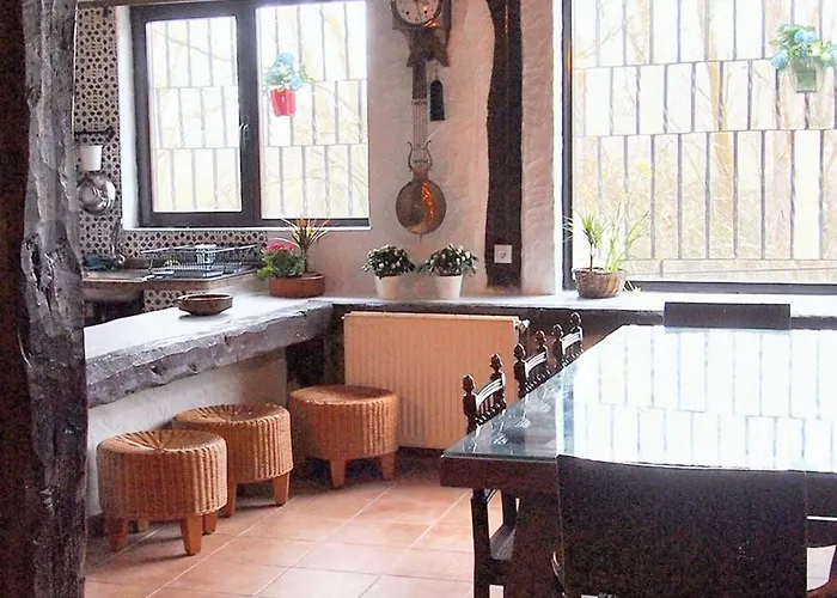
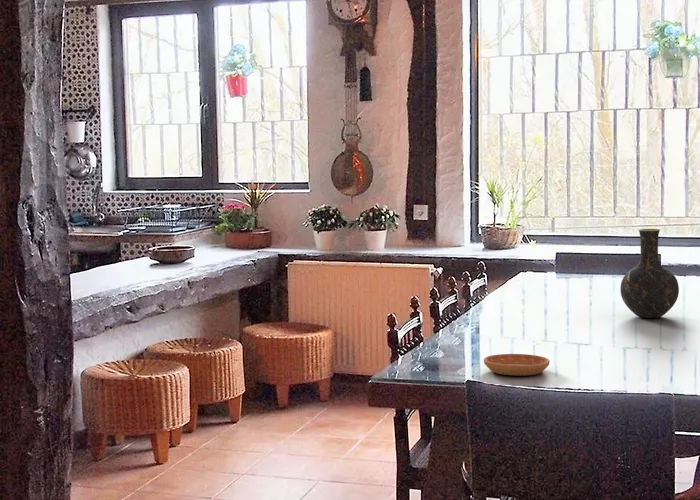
+ vase [619,228,680,319]
+ saucer [483,353,551,376]
